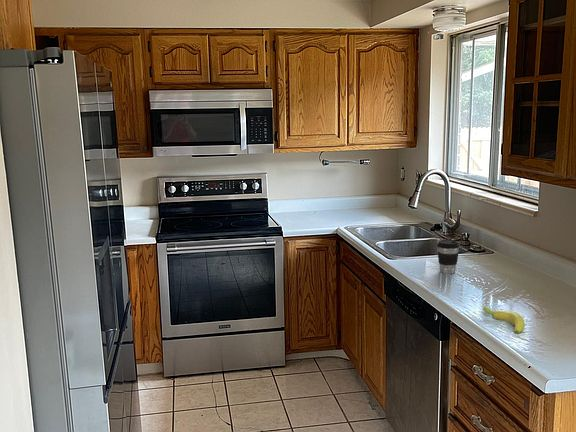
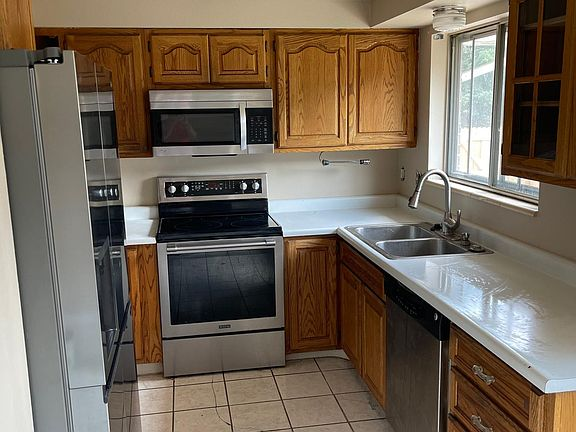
- coffee cup [436,239,460,275]
- banana [482,305,526,334]
